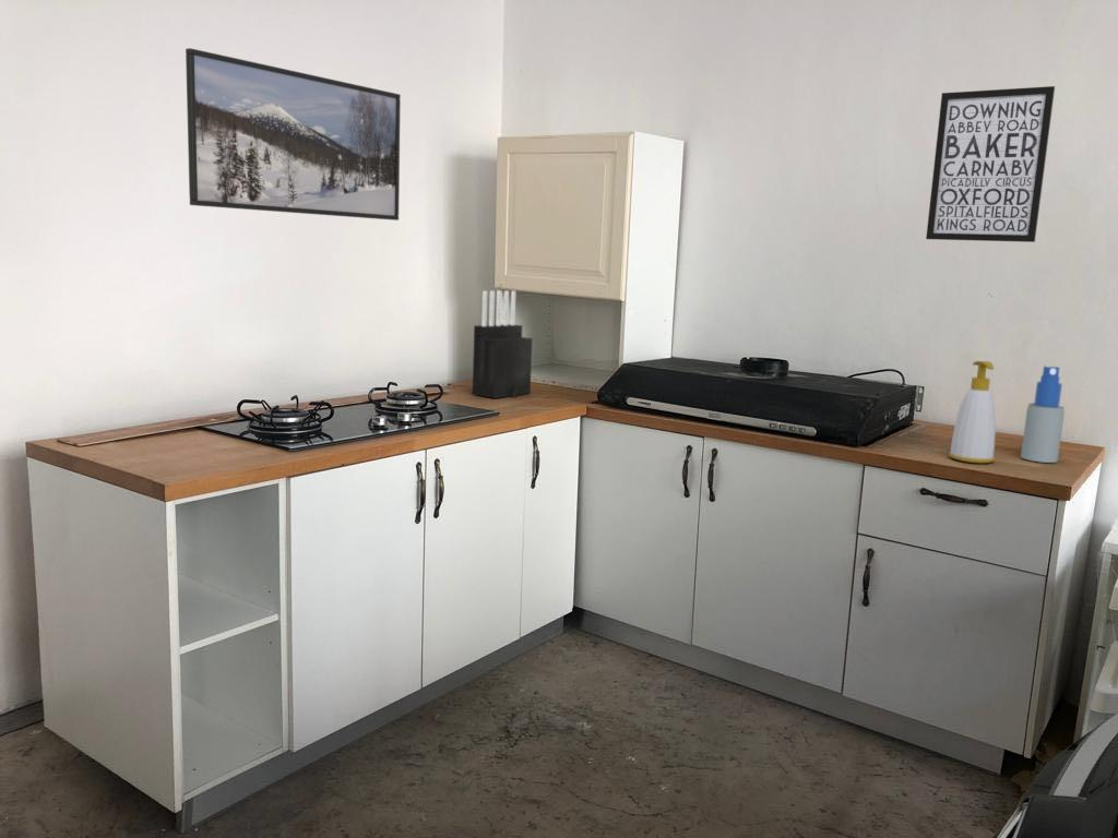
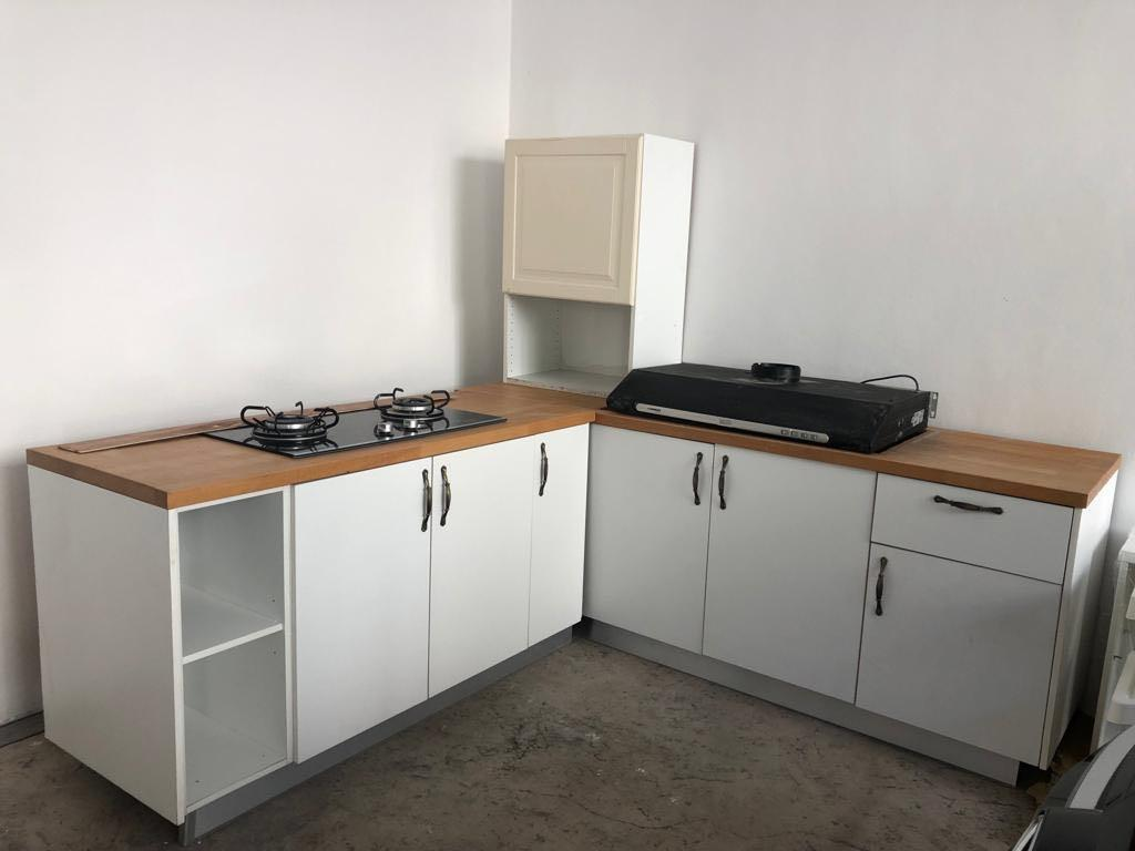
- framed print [185,47,402,222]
- spray bottle [1020,366,1066,464]
- knife block [472,290,534,399]
- wall art [925,85,1056,243]
- soap bottle [948,360,997,464]
